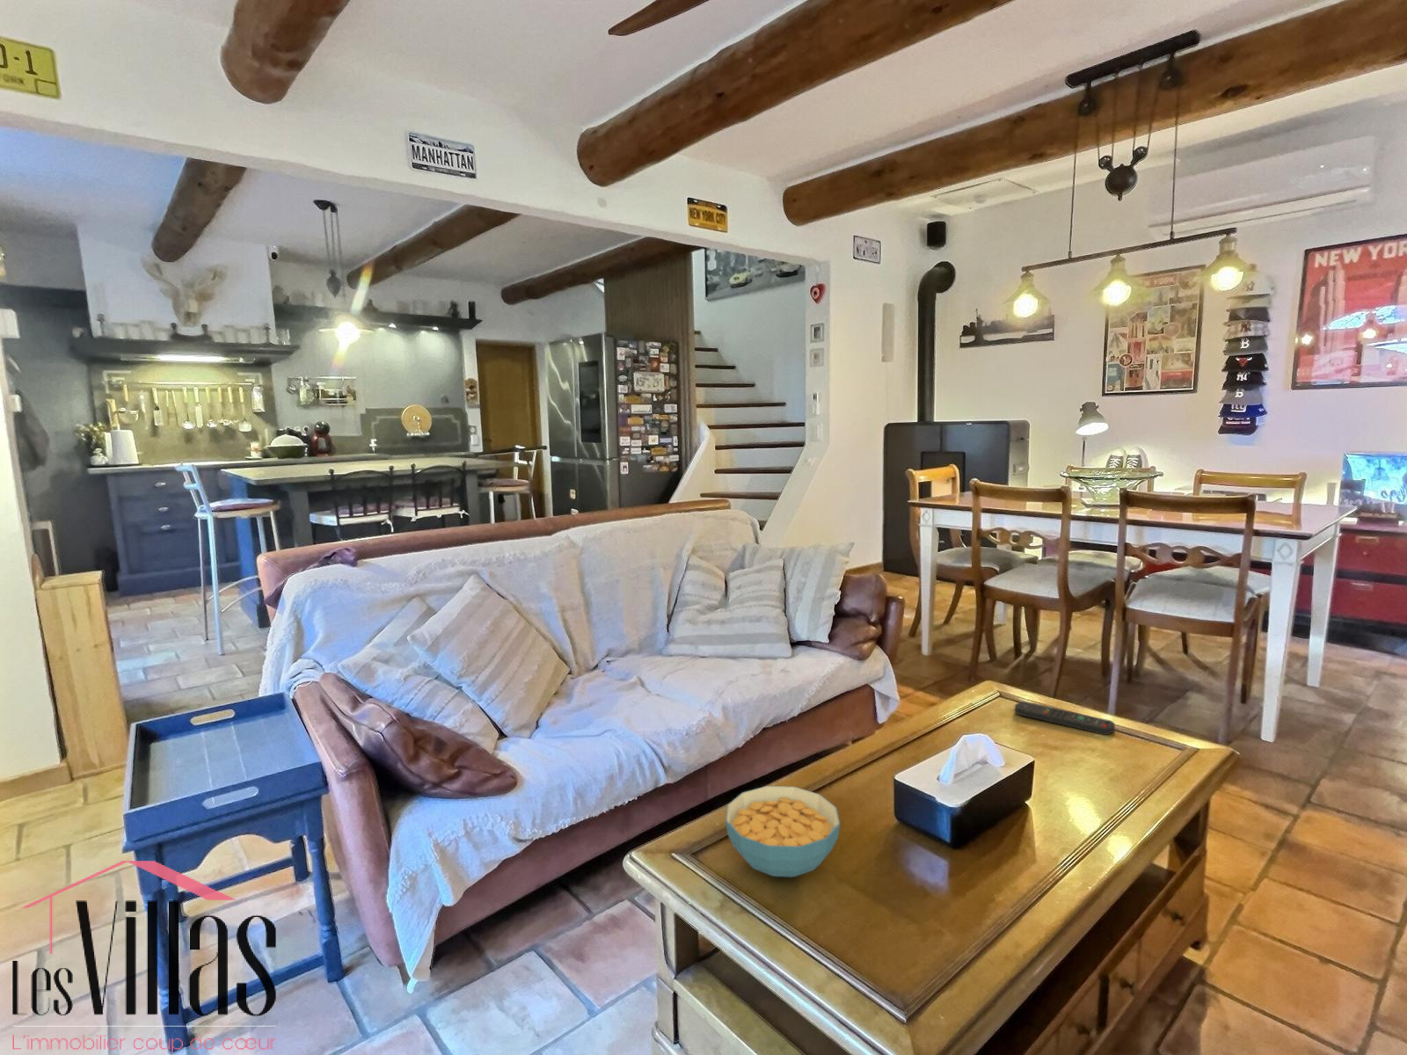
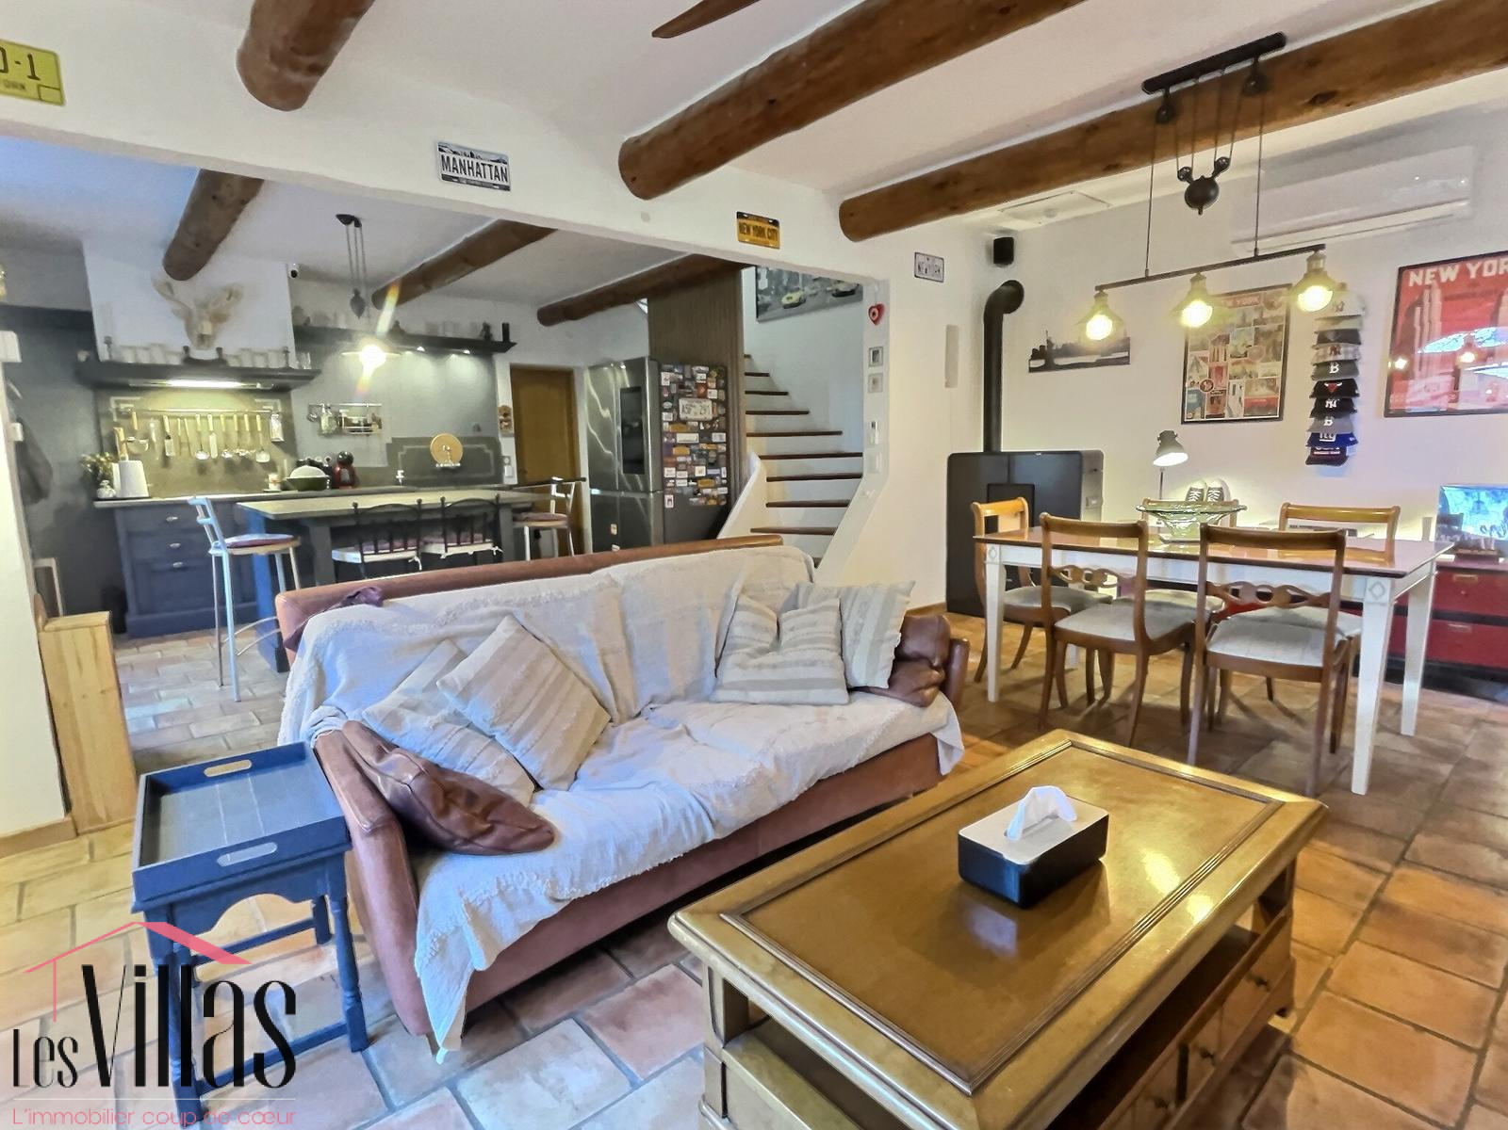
- cereal bowl [725,785,841,879]
- remote control [1014,700,1116,736]
